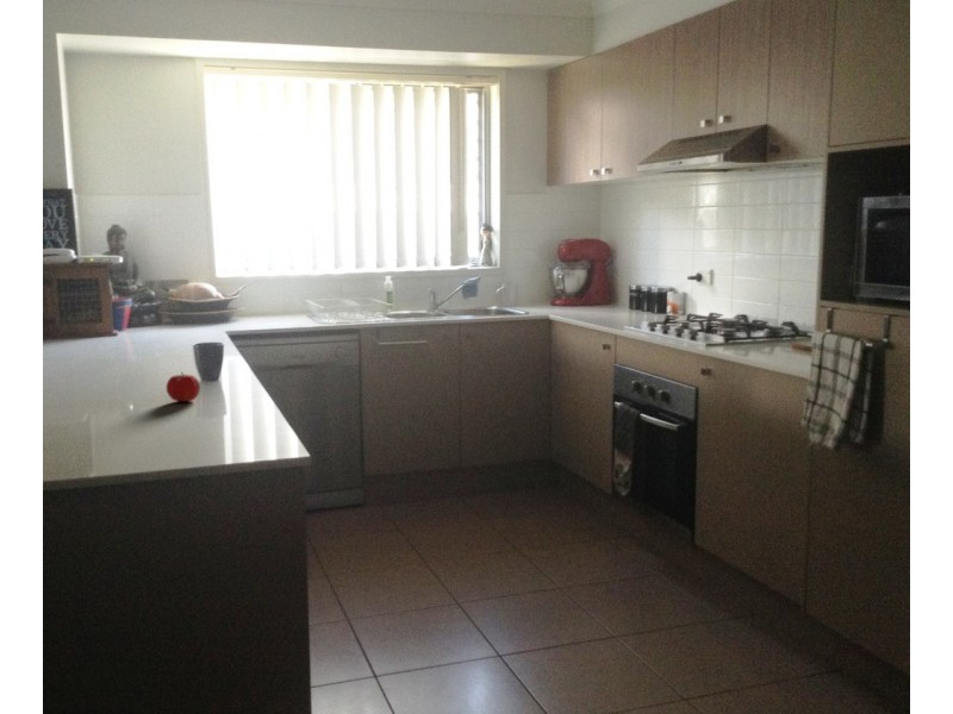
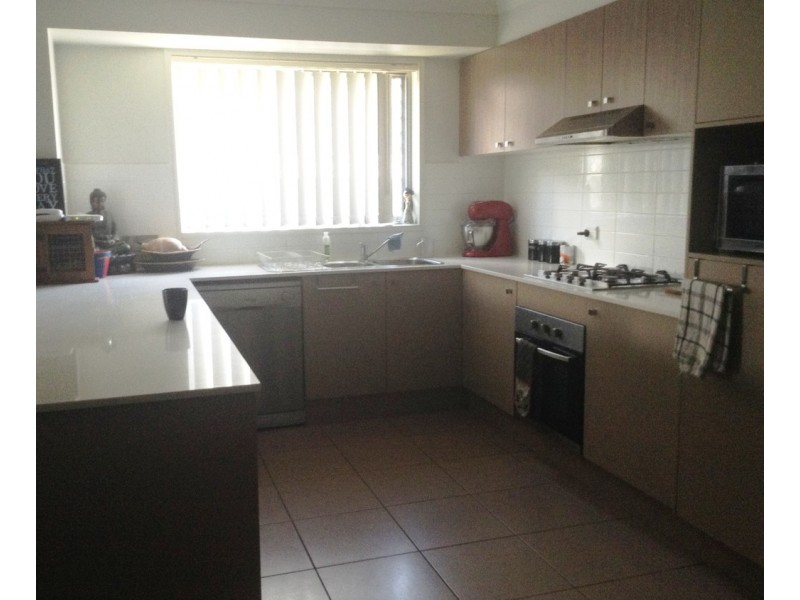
- fruit [166,370,201,402]
